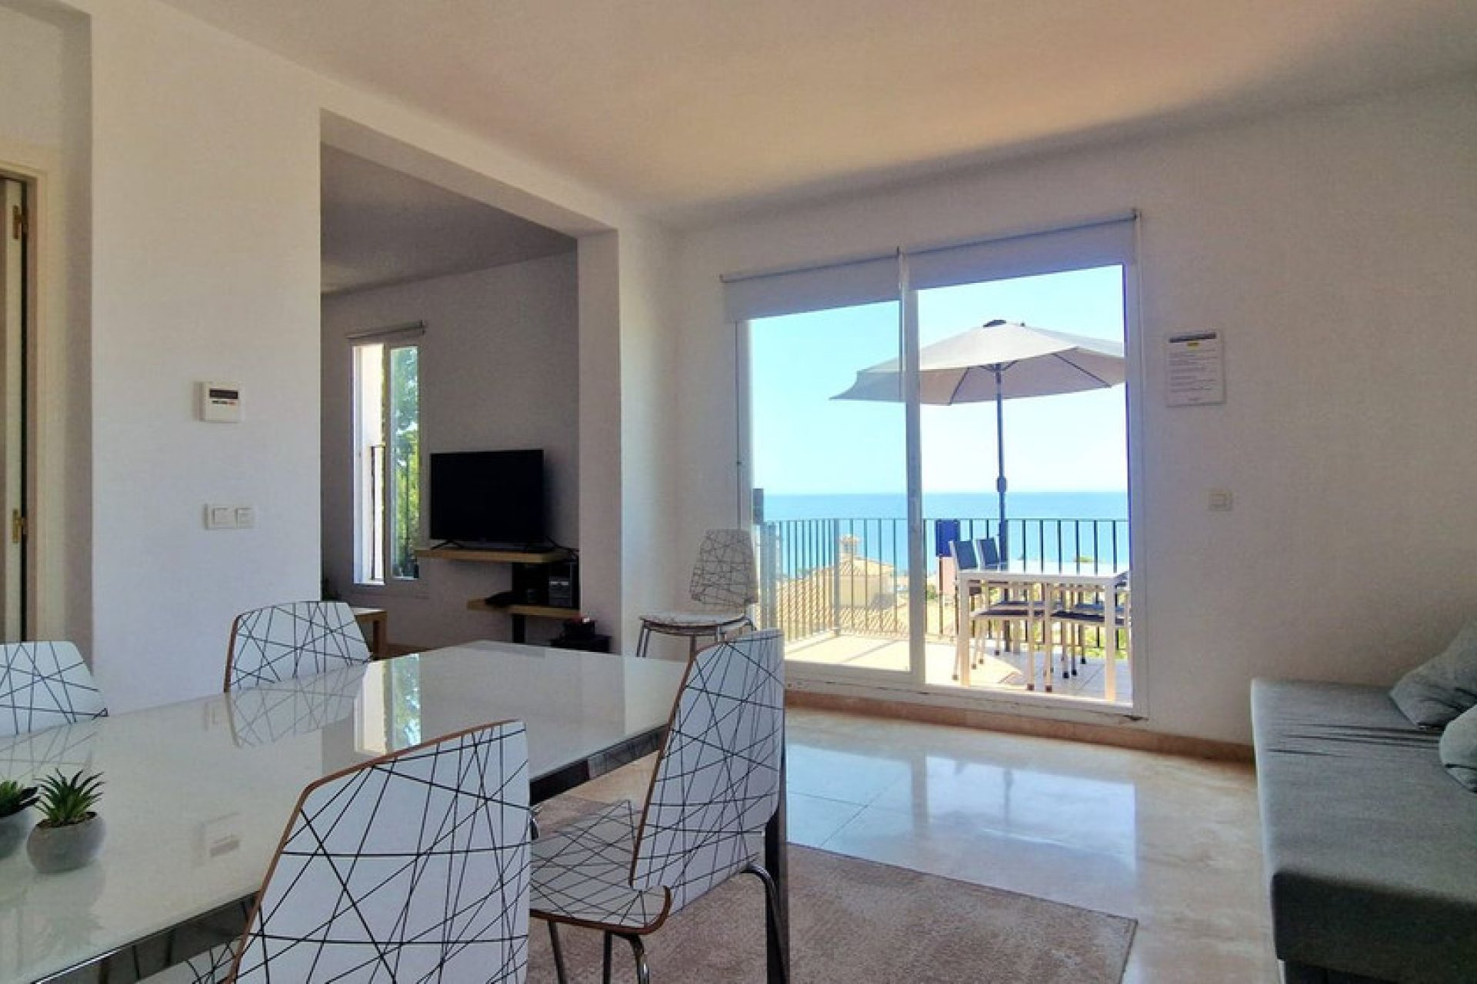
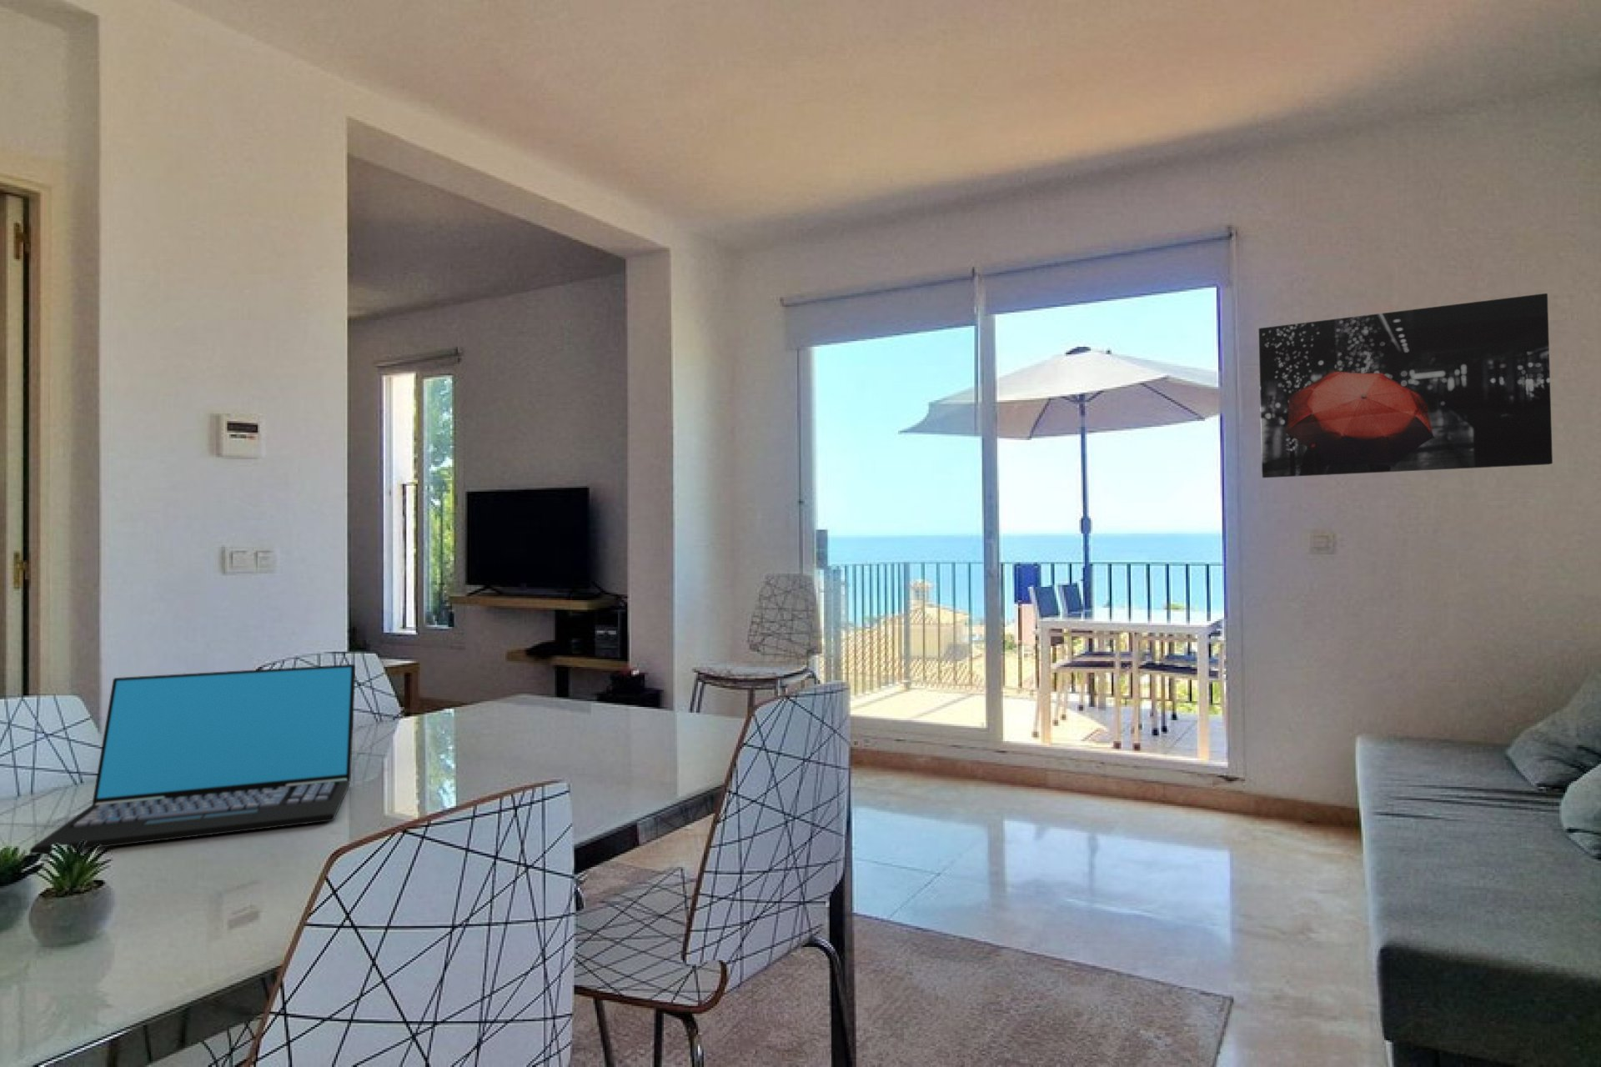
+ wall art [1258,293,1553,479]
+ laptop [30,663,356,855]
